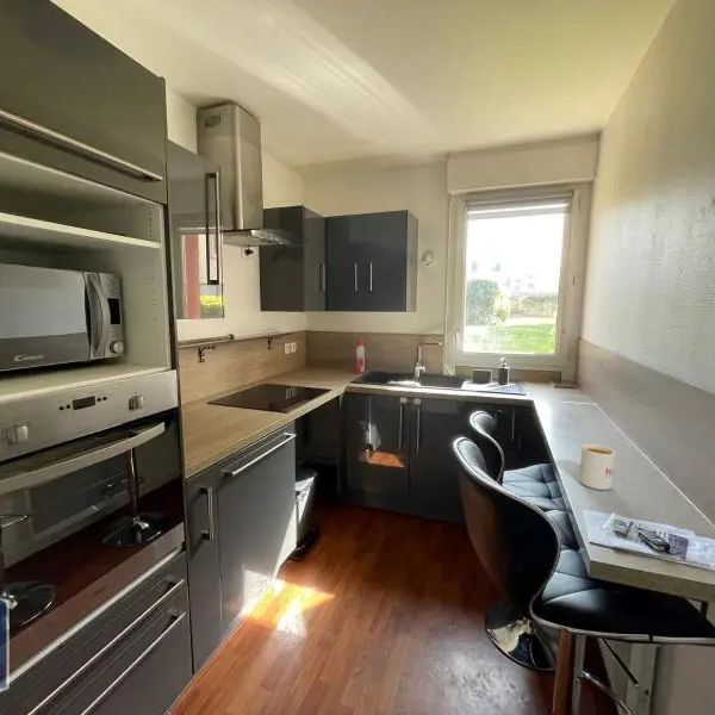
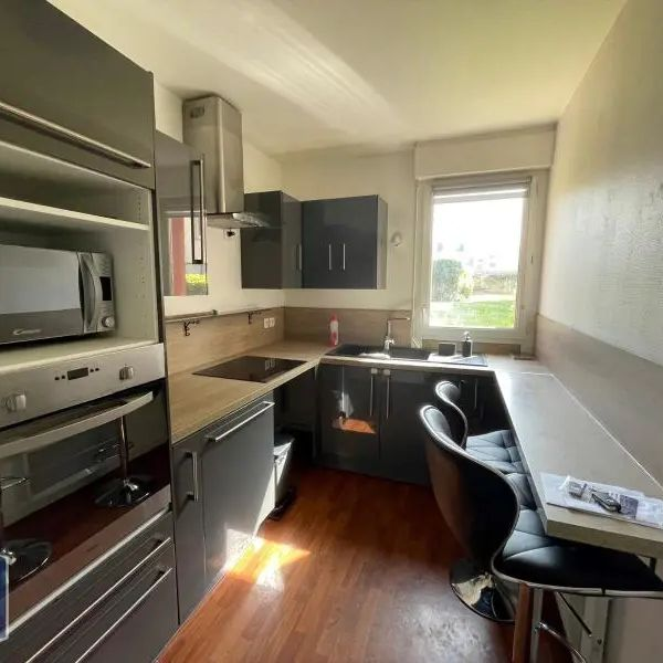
- mug [578,443,616,491]
